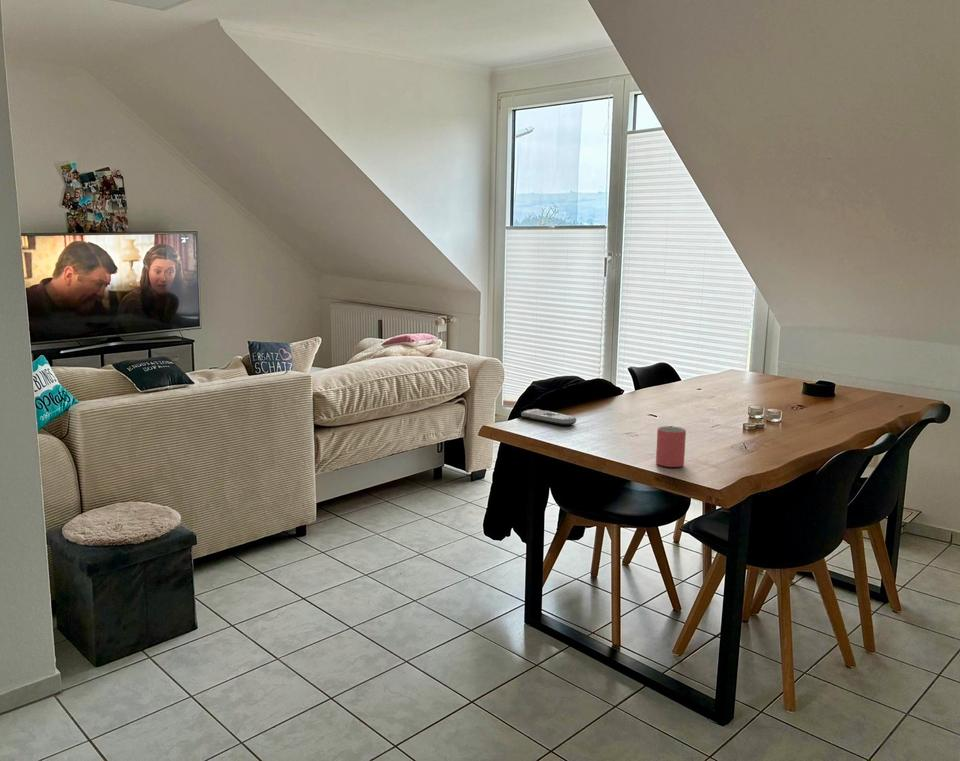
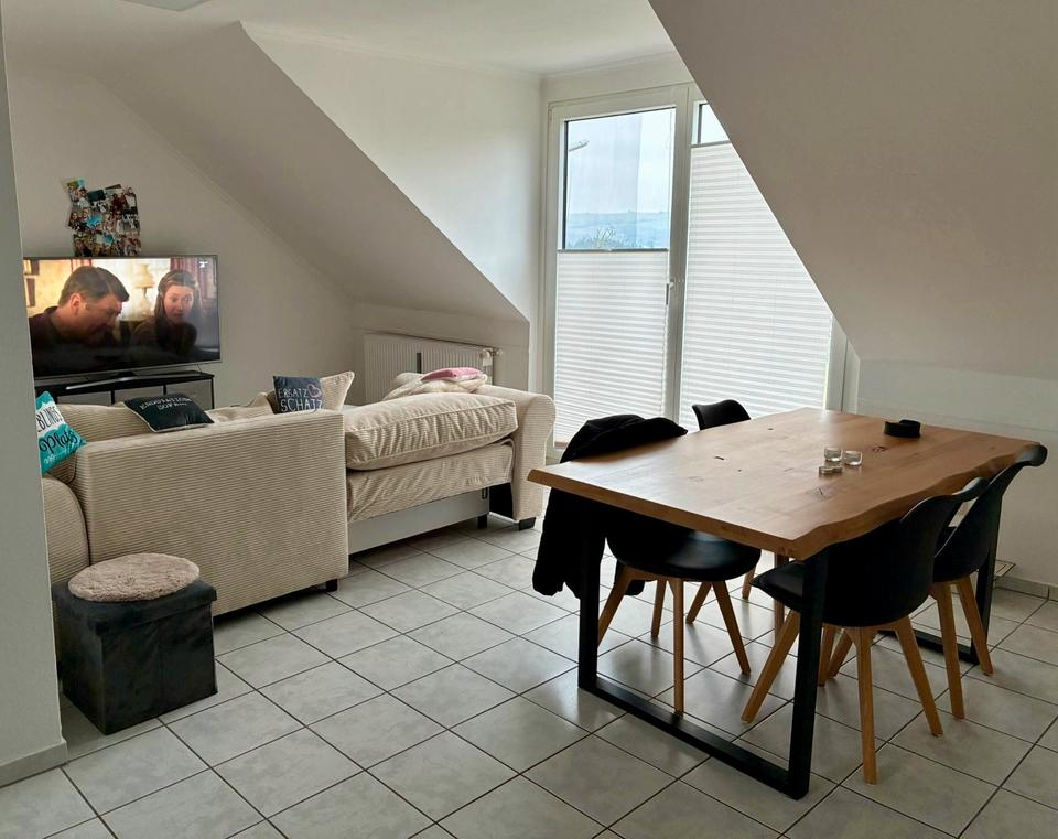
- remote control [520,408,577,426]
- mug [655,425,687,468]
